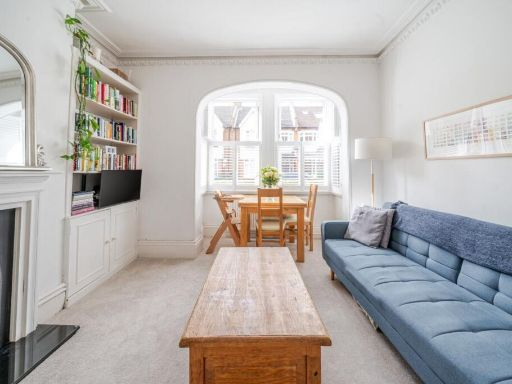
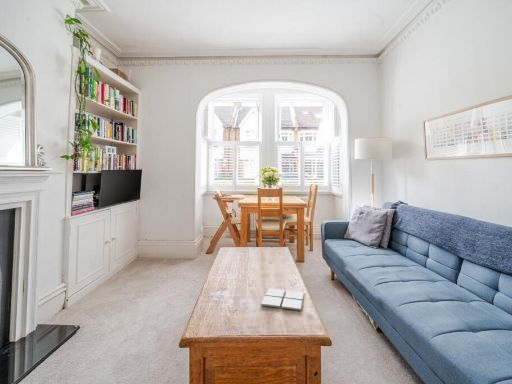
+ drink coaster [260,287,305,311]
